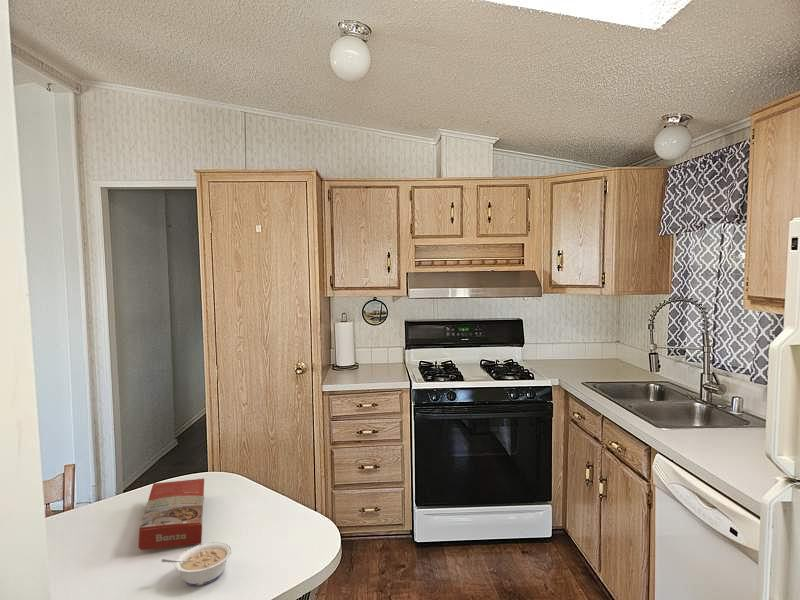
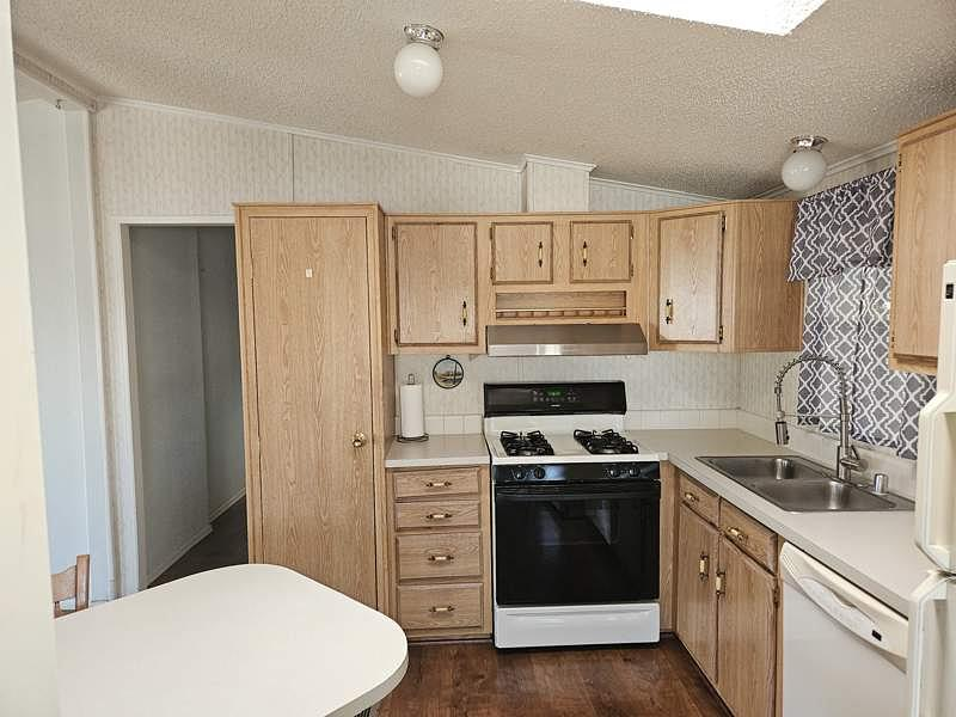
- legume [161,541,233,587]
- macaroni box [137,478,205,551]
